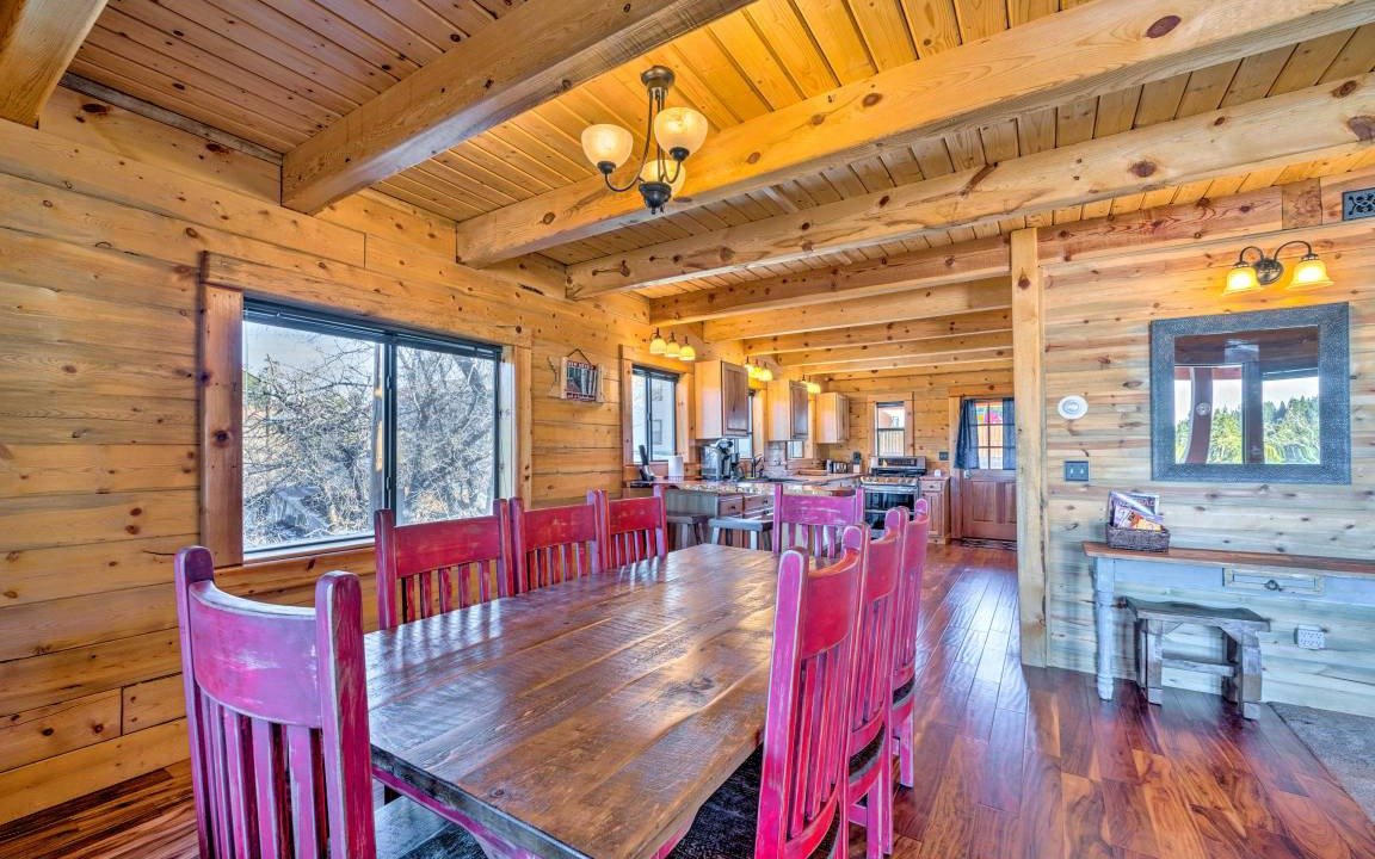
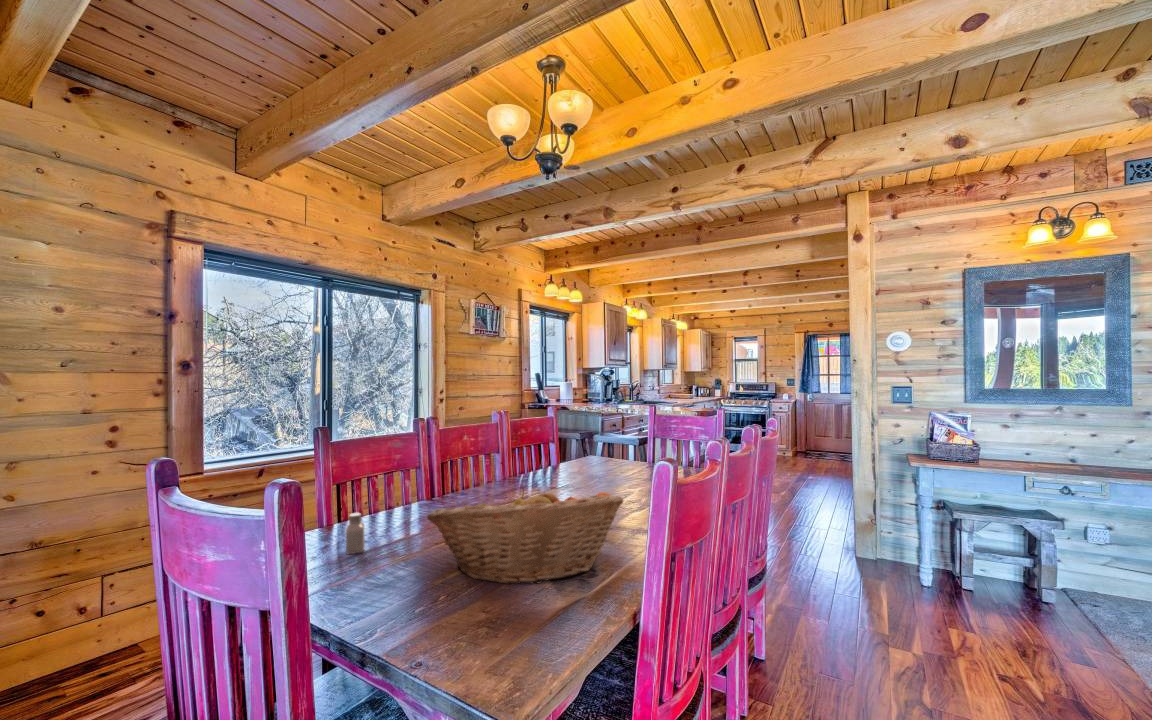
+ saltshaker [345,512,366,555]
+ fruit basket [426,486,624,585]
